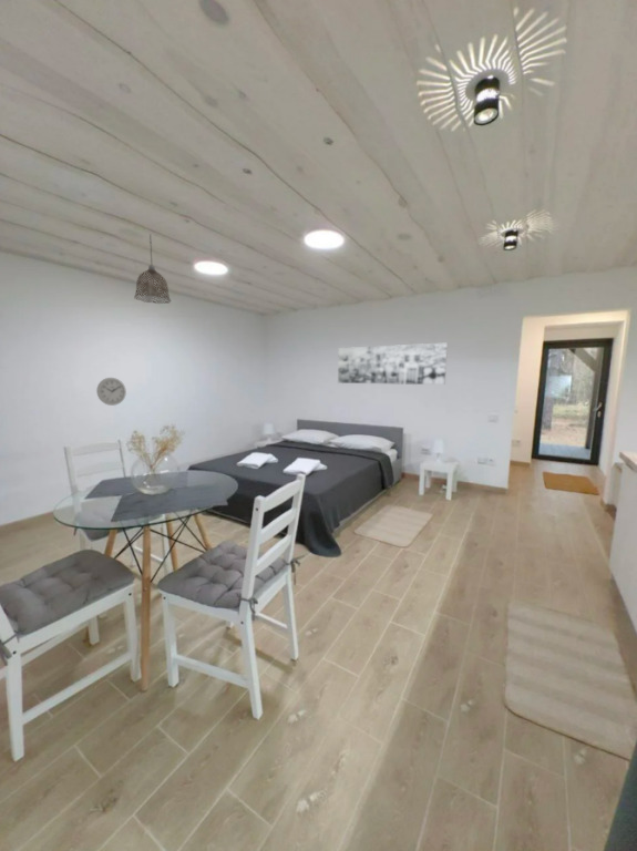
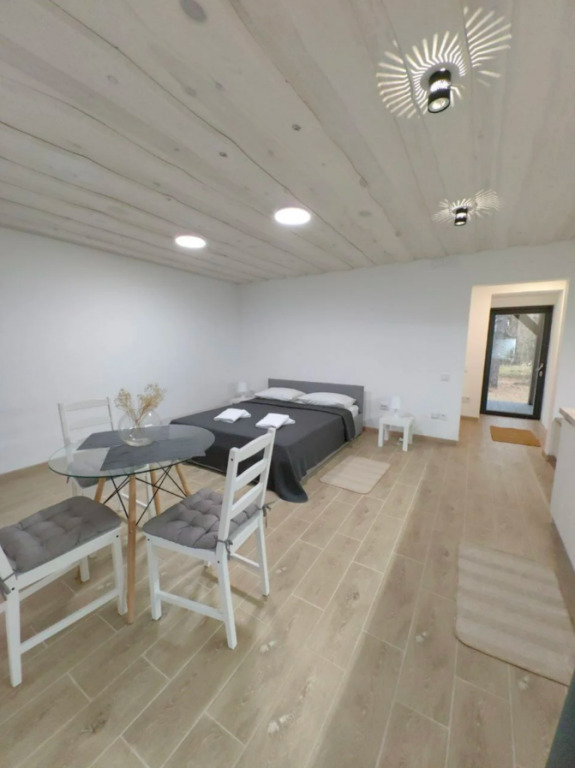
- pendant lamp [133,233,172,305]
- wall art [337,341,449,386]
- wall clock [95,377,127,407]
